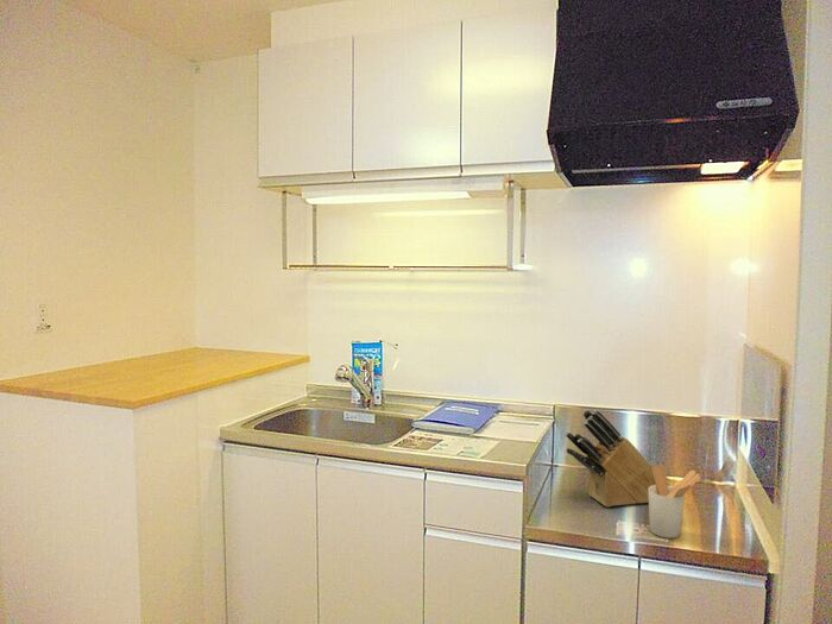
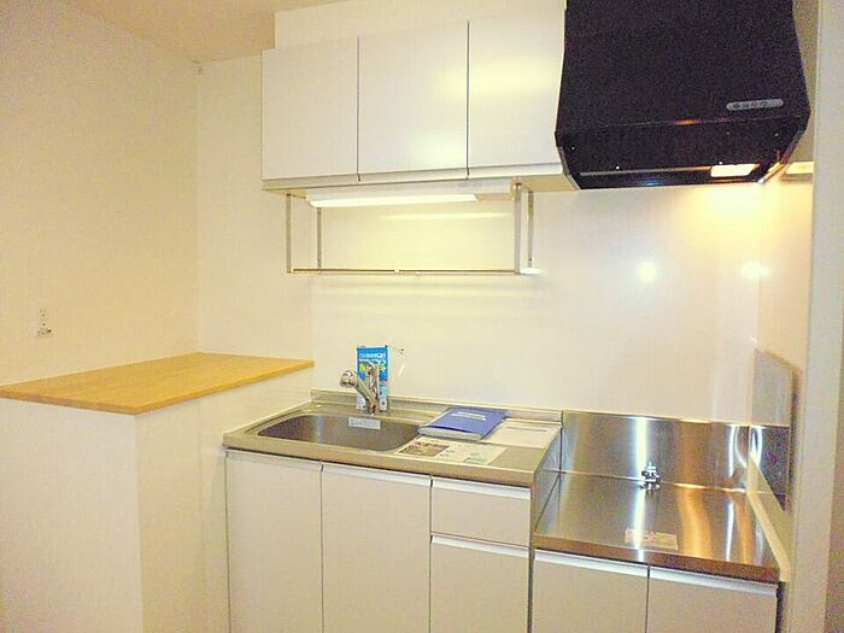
- knife block [565,409,672,508]
- utensil holder [648,464,702,540]
